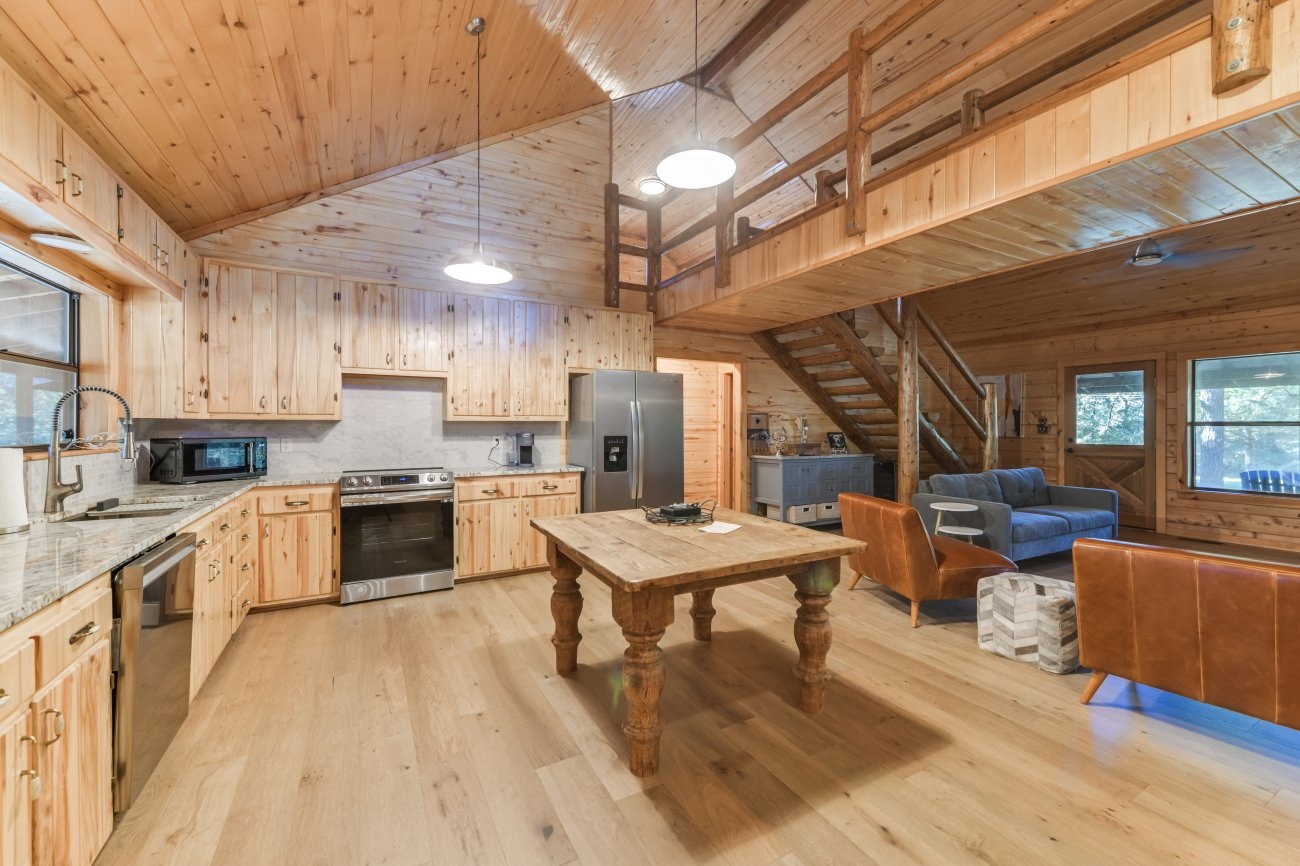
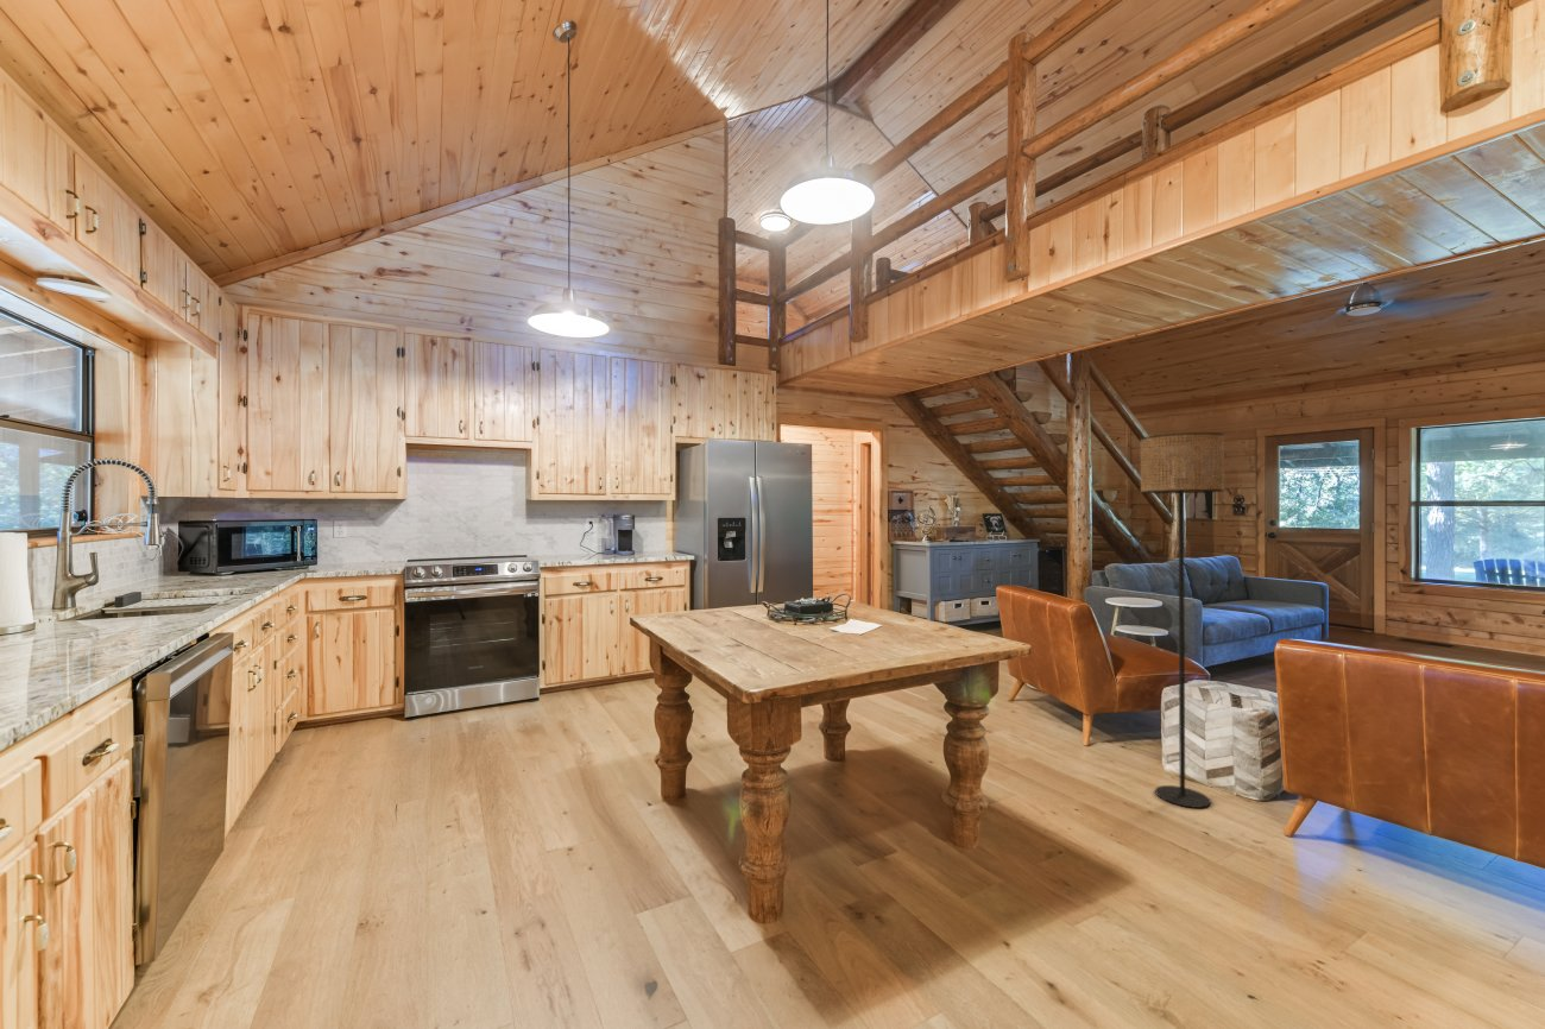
+ floor lamp [1139,431,1225,809]
